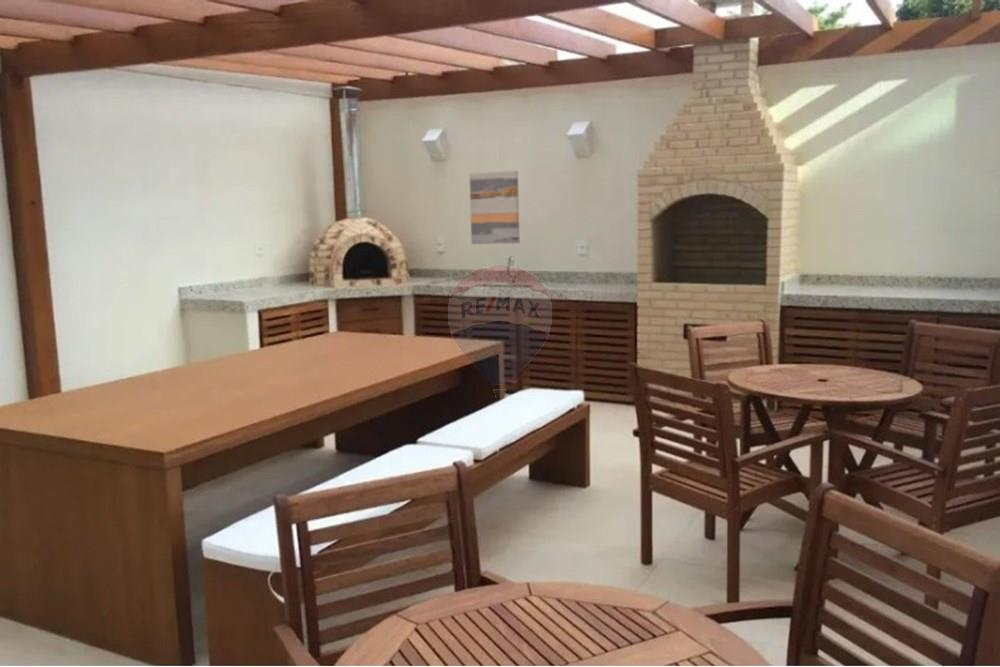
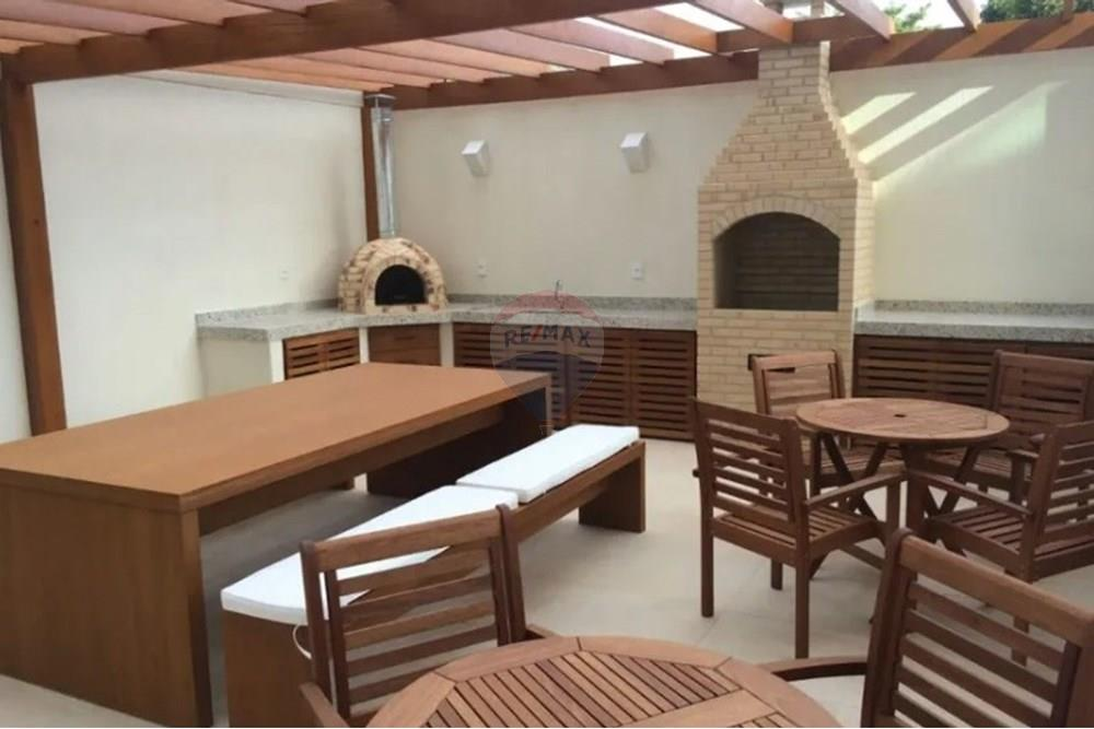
- wall art [468,170,520,245]
